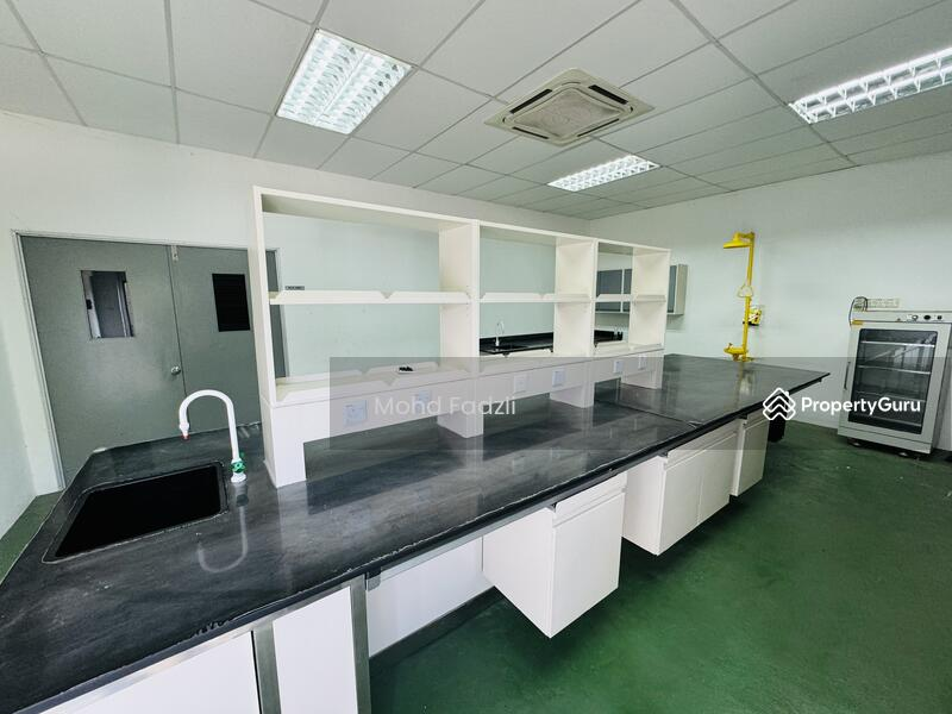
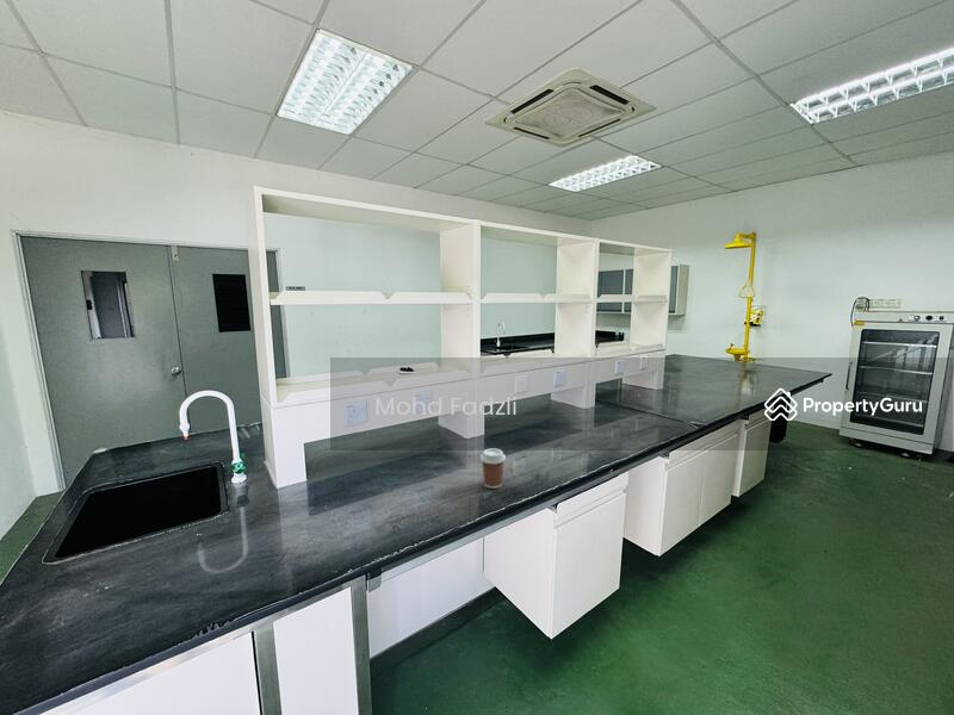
+ coffee cup [479,447,507,490]
